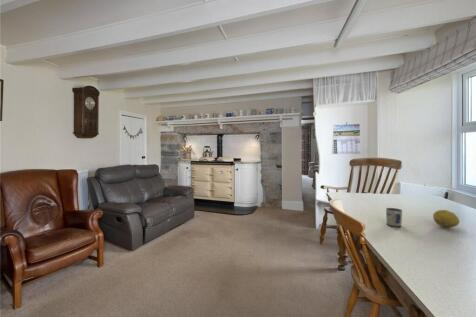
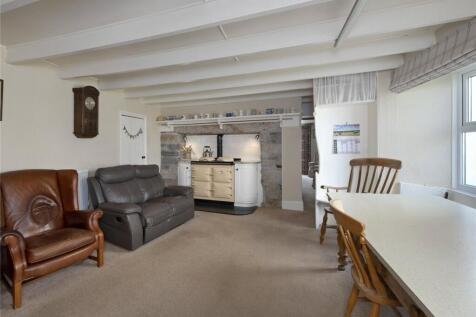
- fruit [432,209,461,228]
- mug [385,207,403,228]
